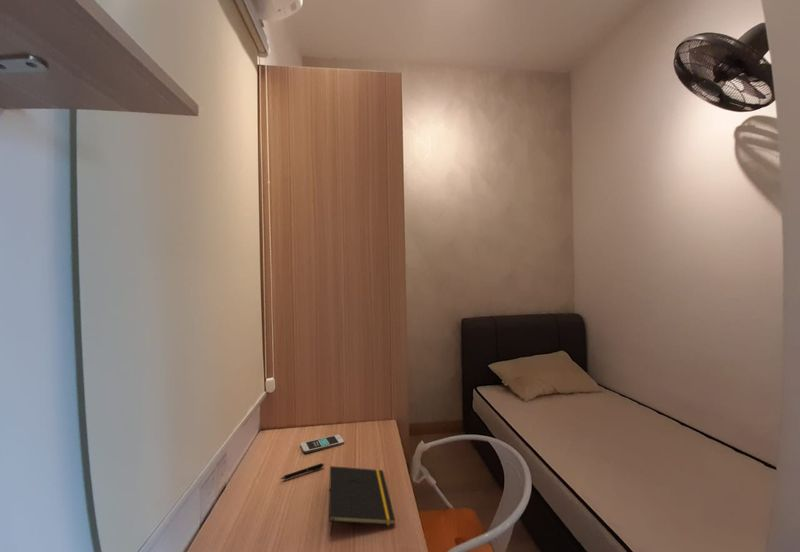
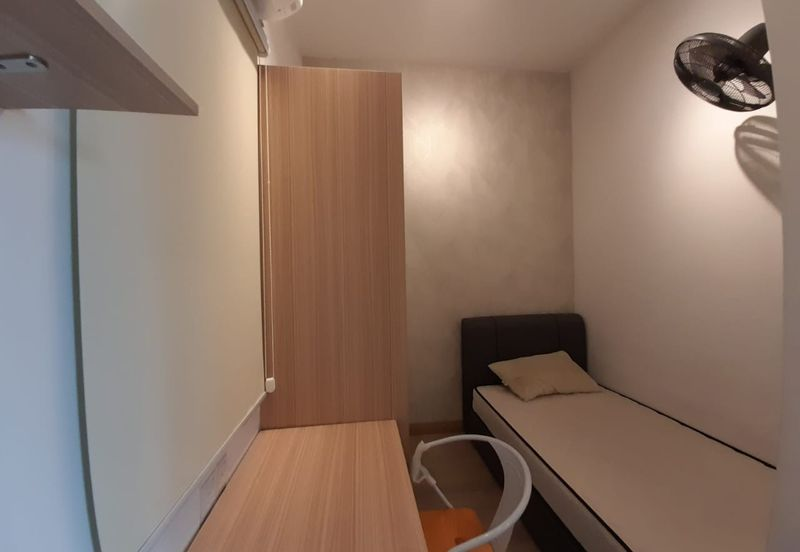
- pen [280,462,325,480]
- smartphone [299,434,345,454]
- notepad [328,465,396,538]
